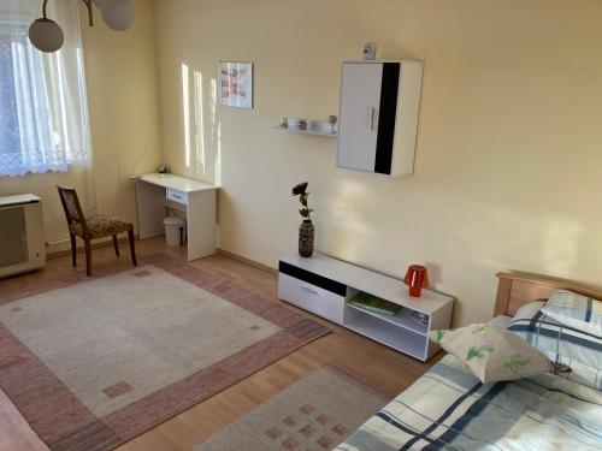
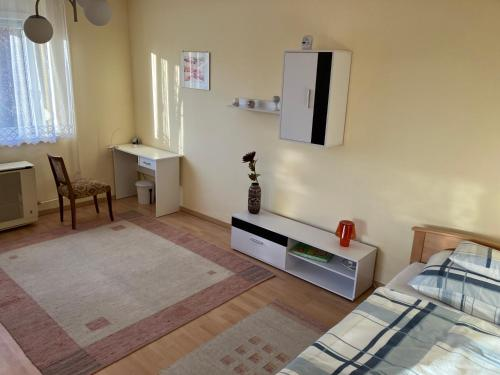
- decorative pillow [424,322,574,385]
